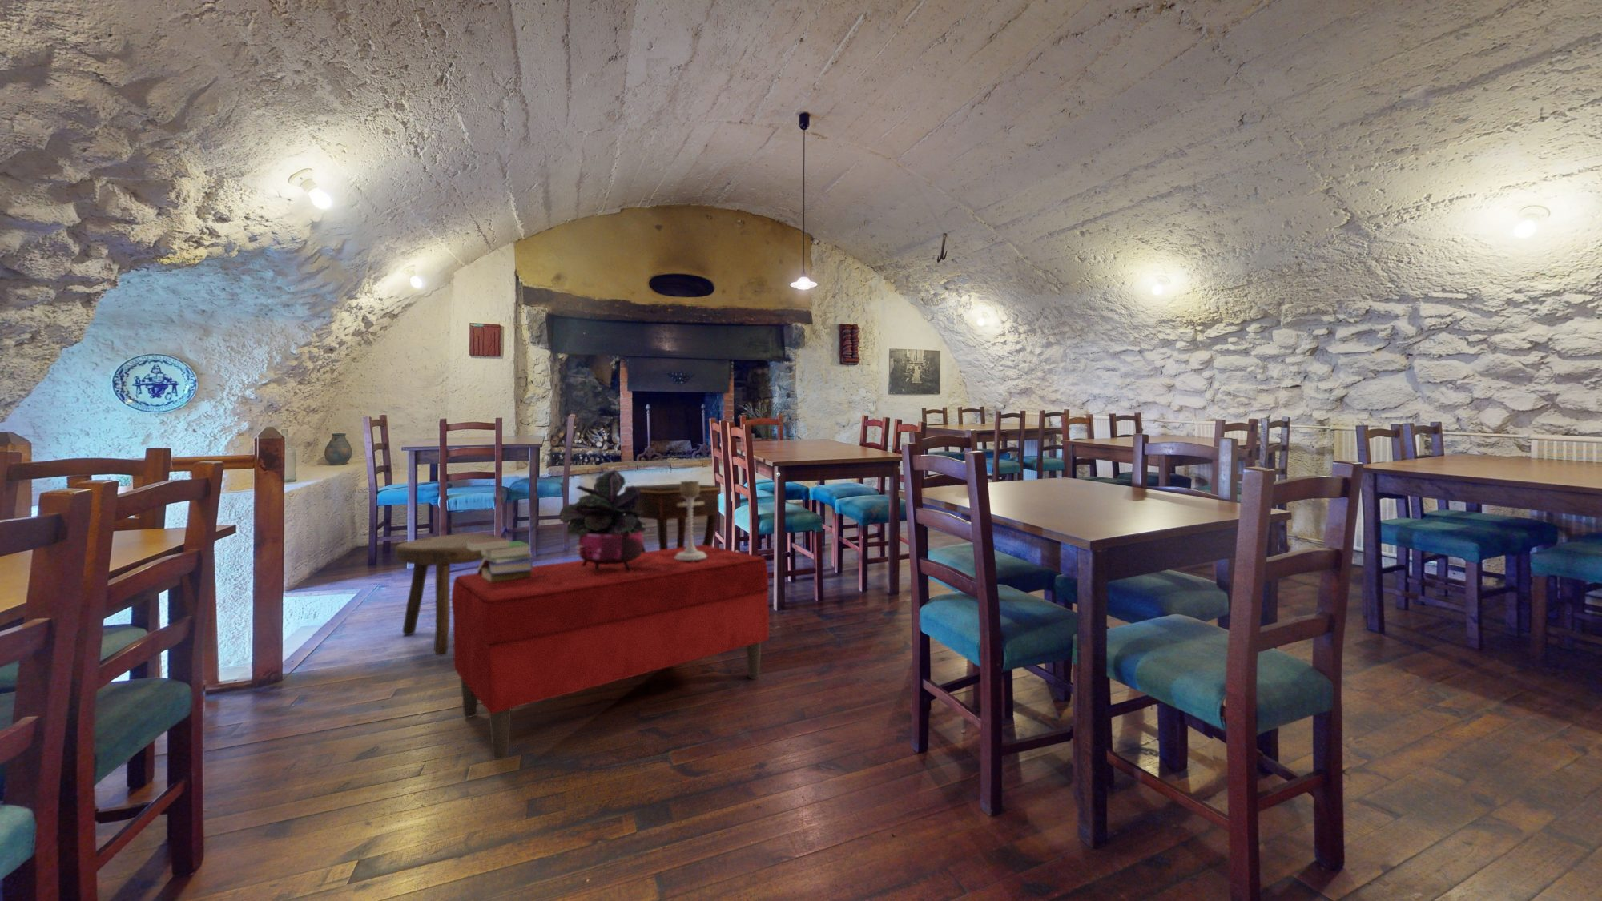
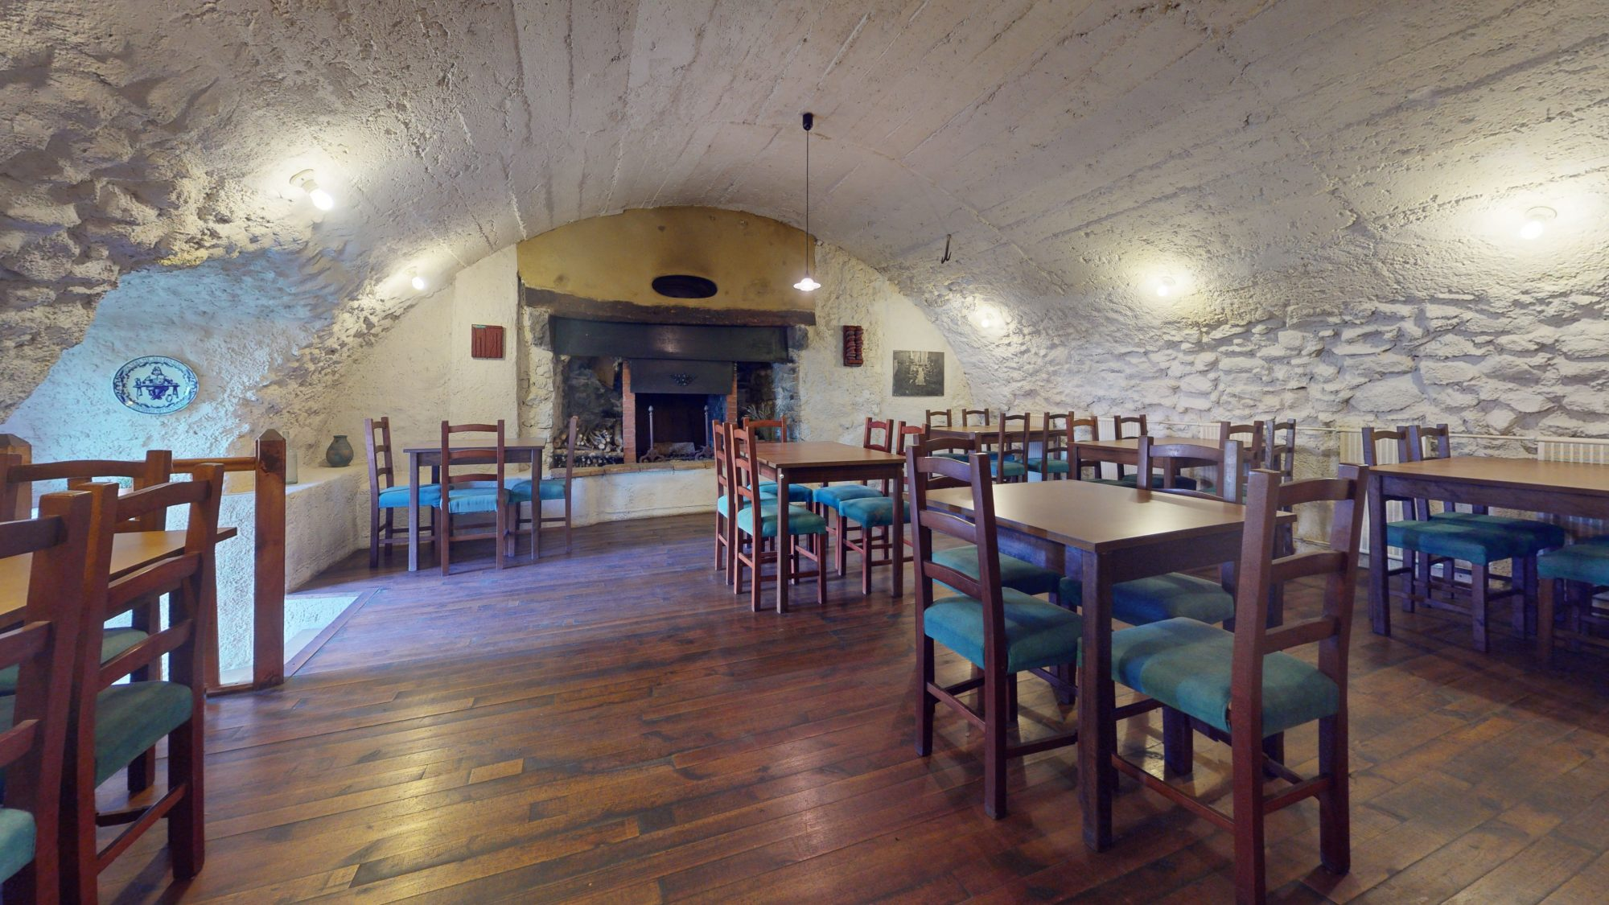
- potted plant [558,470,647,571]
- side table [623,483,721,552]
- book [467,537,534,582]
- candle holder [676,480,706,561]
- stool [394,534,502,657]
- bench [451,543,770,761]
